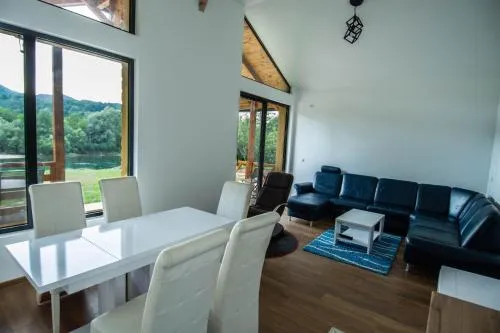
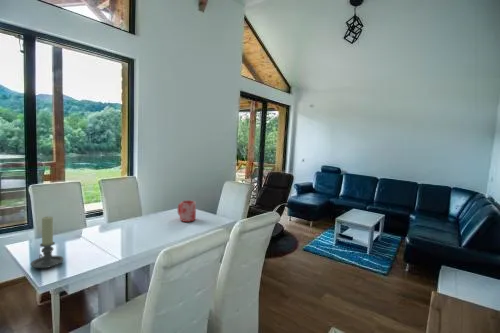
+ vase [177,199,197,223]
+ candle holder [30,215,65,269]
